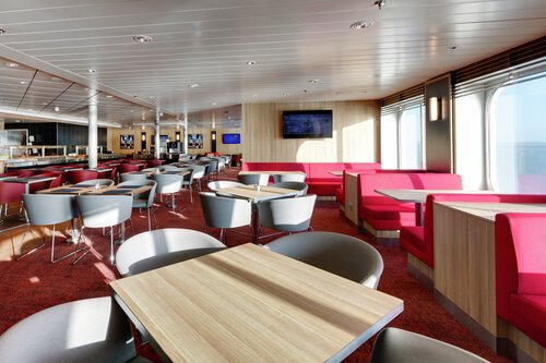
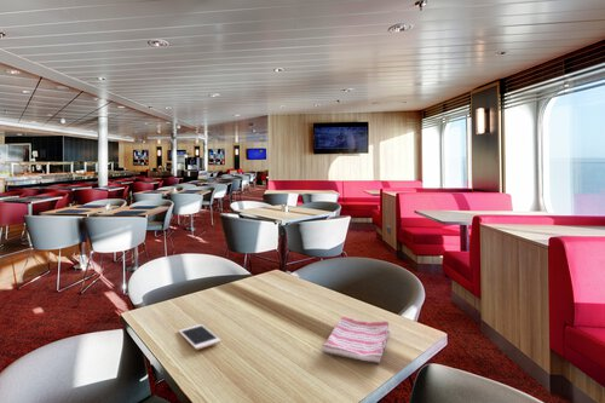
+ cell phone [178,323,221,351]
+ dish towel [321,316,390,364]
